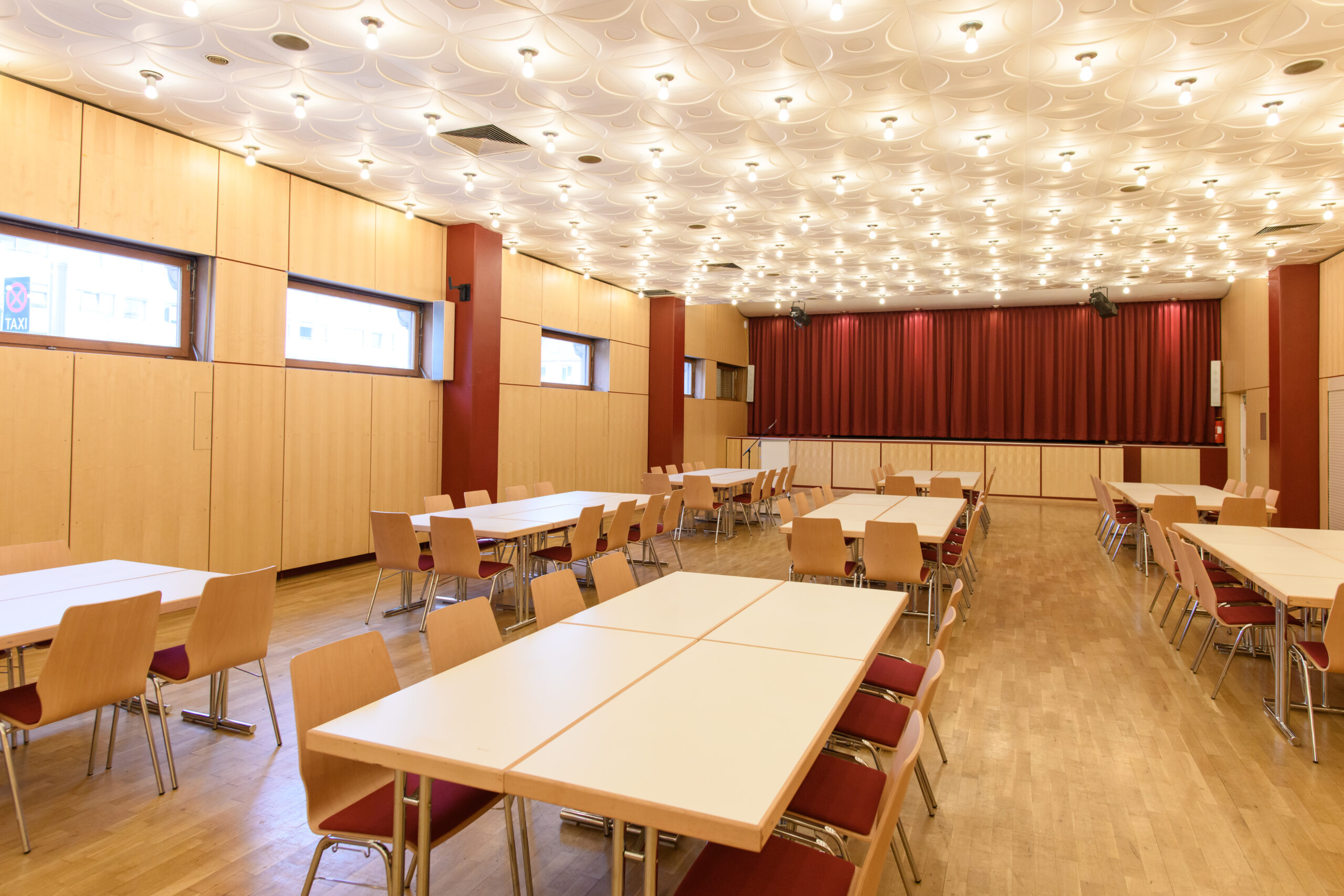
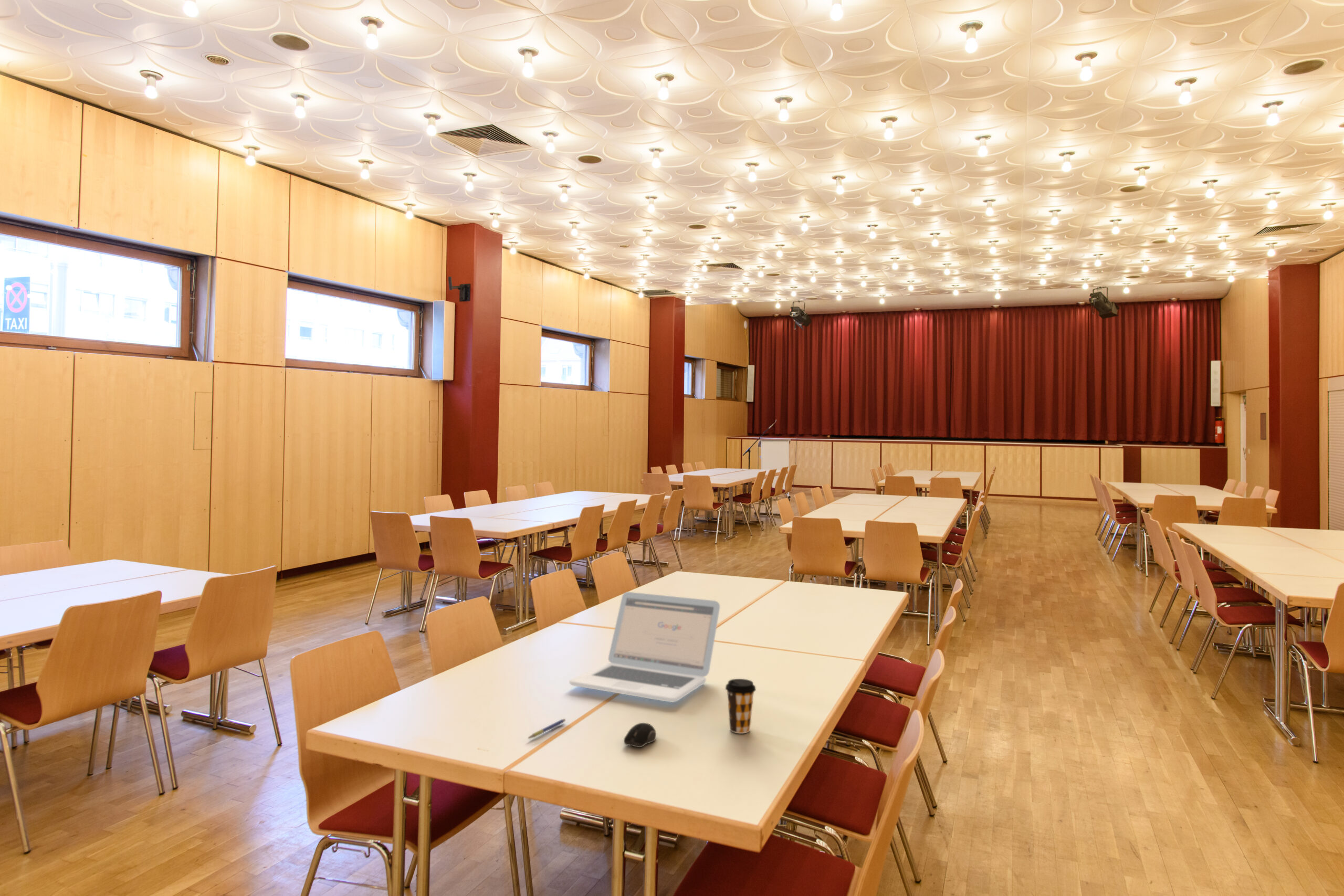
+ laptop [569,592,720,703]
+ coffee cup [725,678,757,734]
+ pen [527,718,566,739]
+ computer mouse [623,722,657,748]
